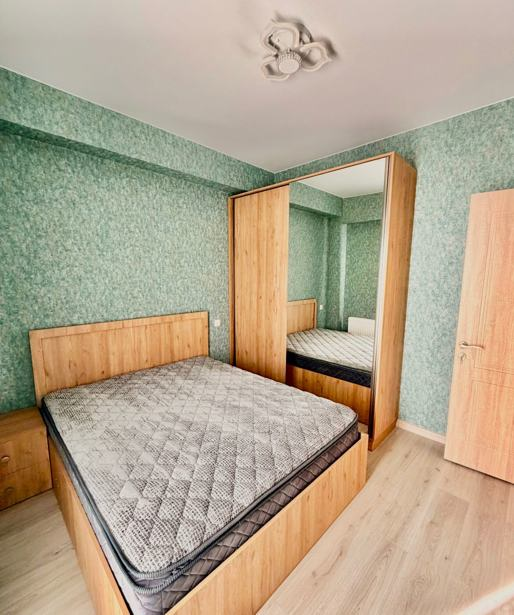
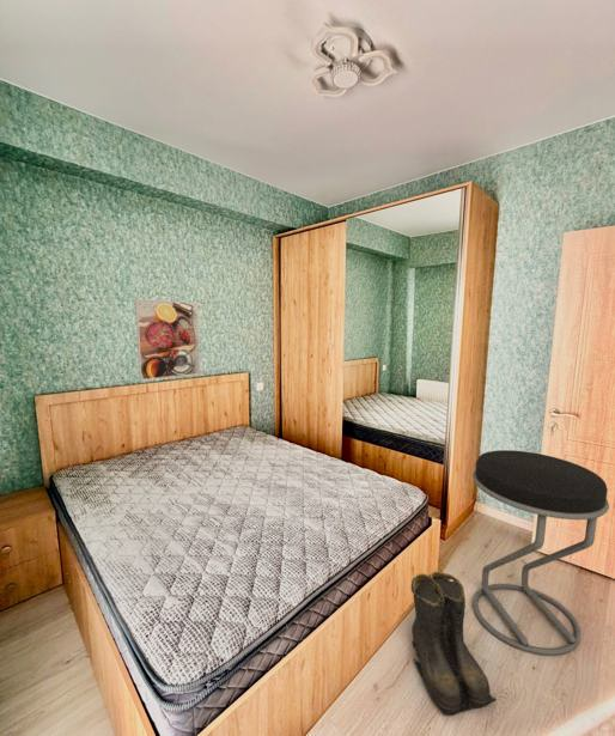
+ boots [410,570,498,717]
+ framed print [134,298,201,381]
+ stool [471,449,610,657]
